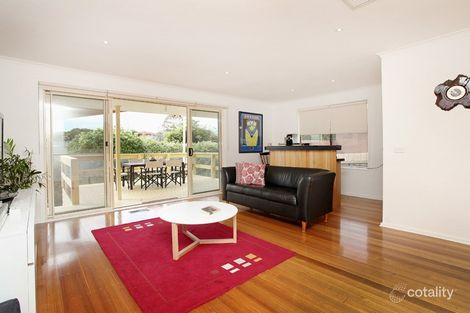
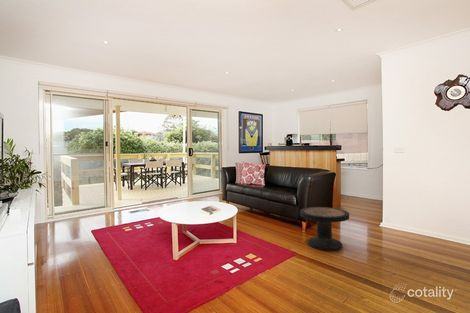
+ side table [299,206,350,252]
